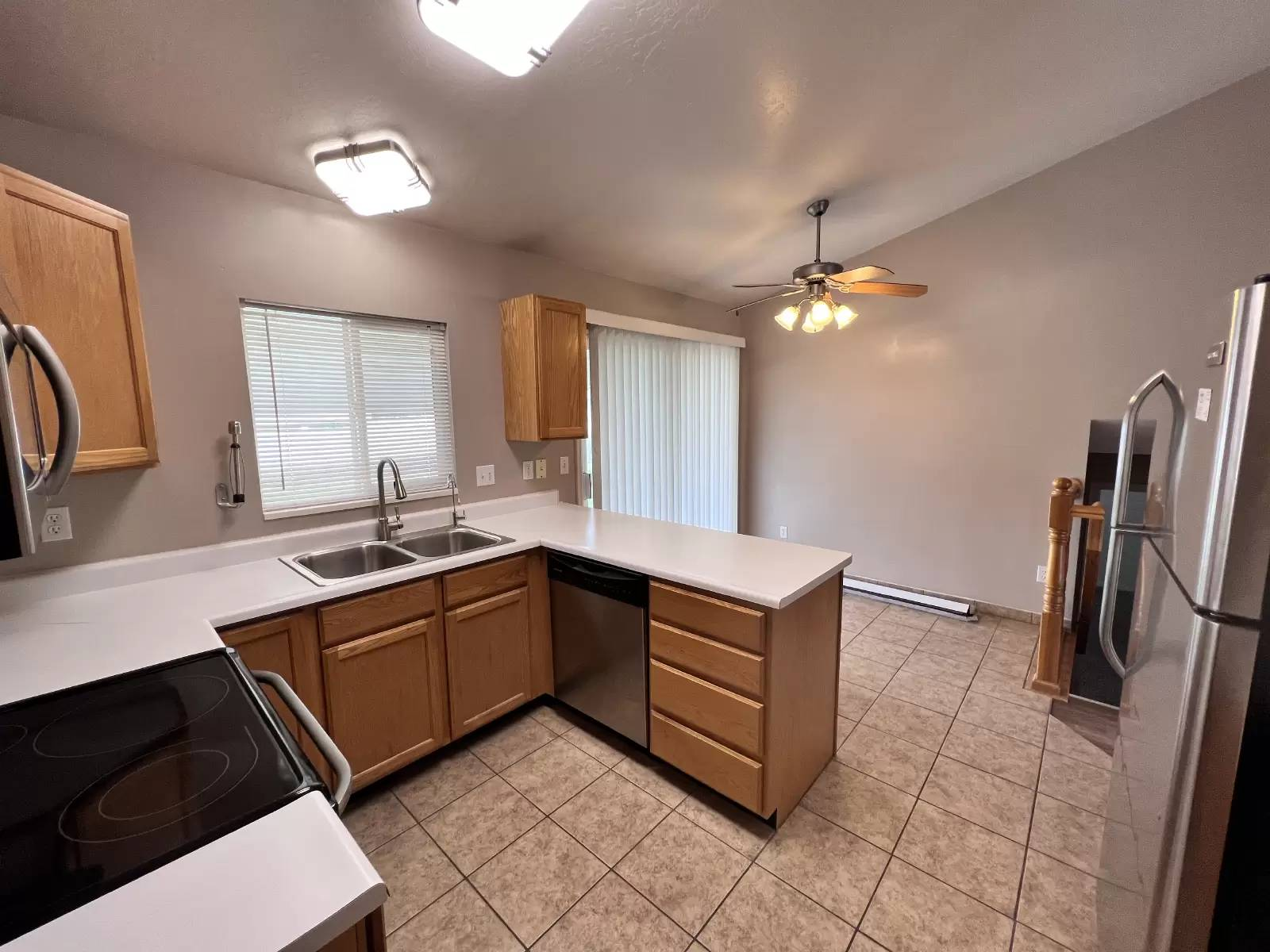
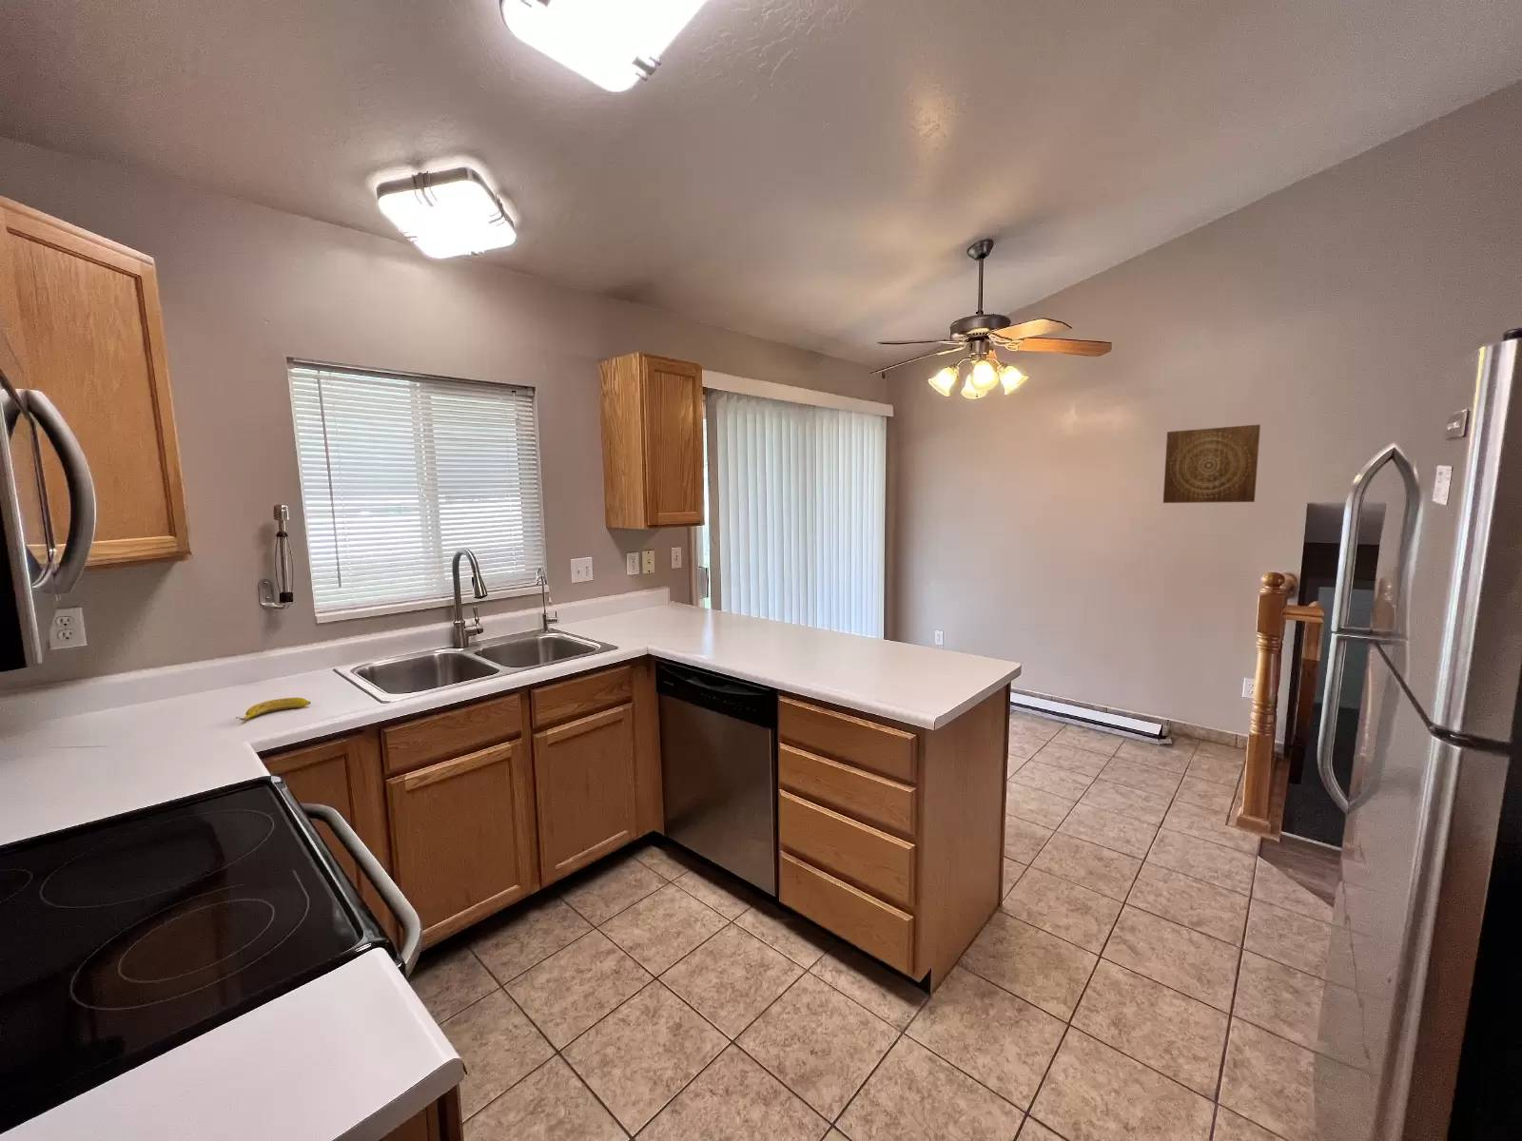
+ wall art [1162,423,1262,503]
+ banana [235,698,312,722]
